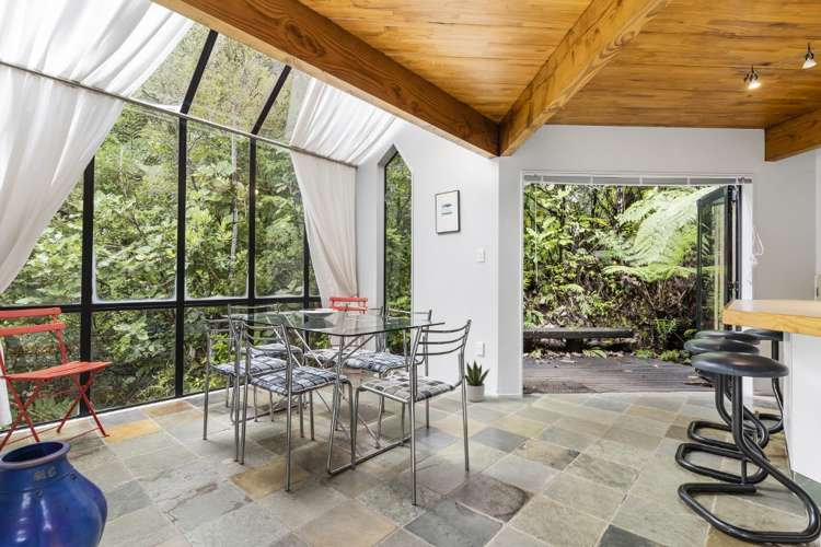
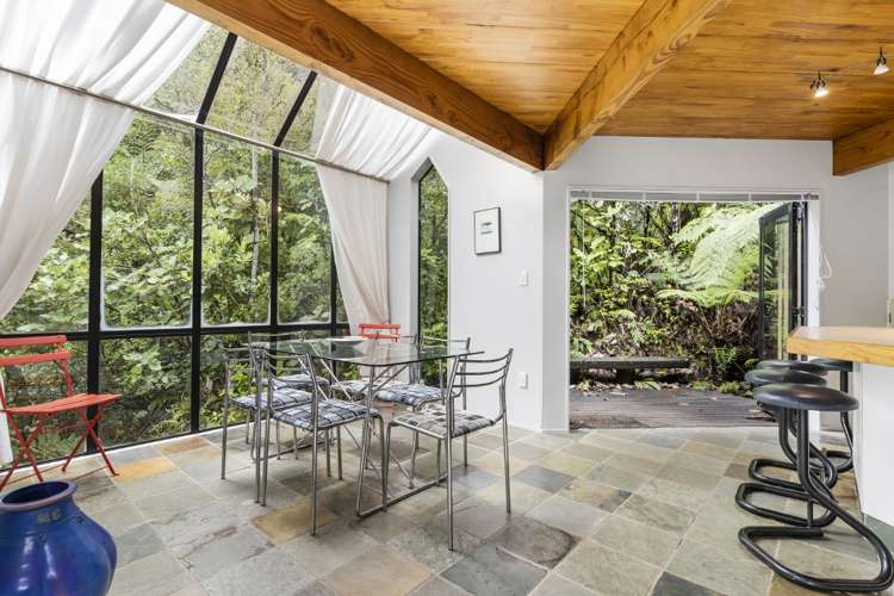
- potted plant [464,360,490,403]
